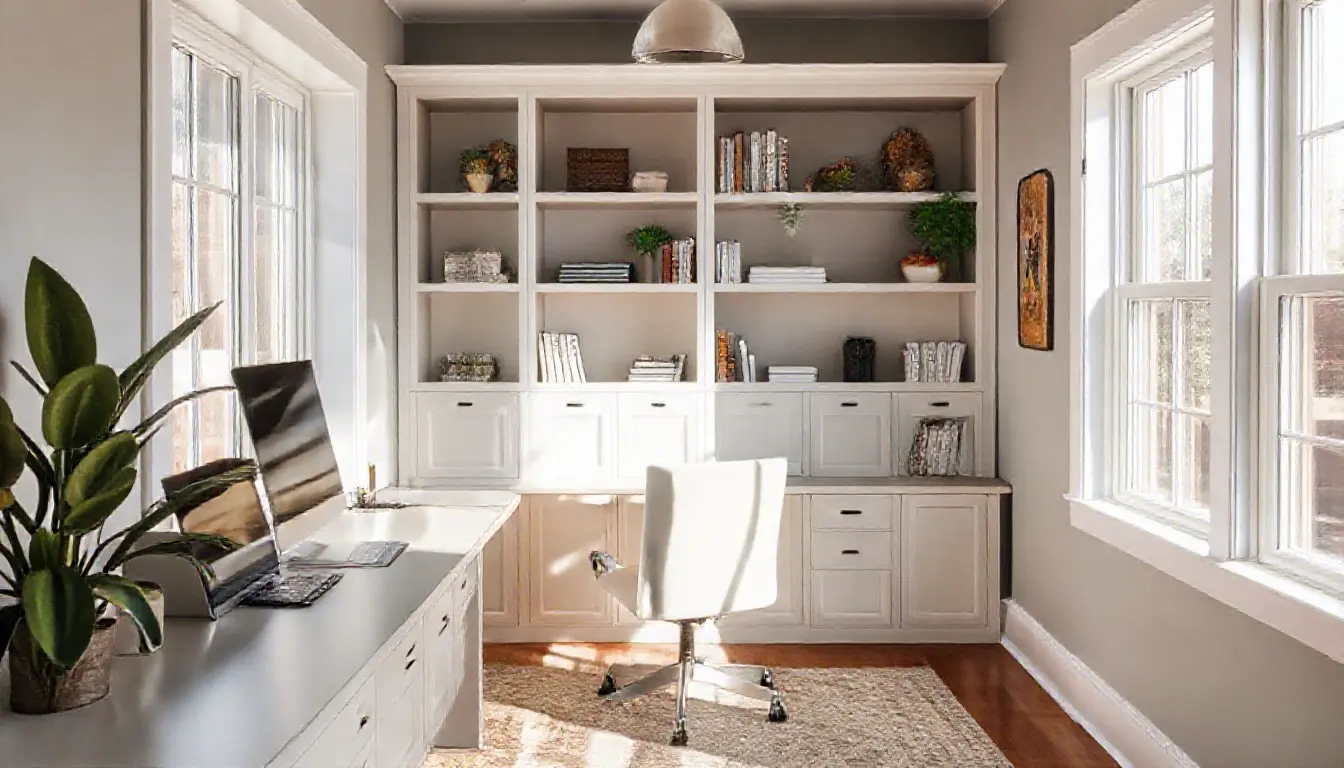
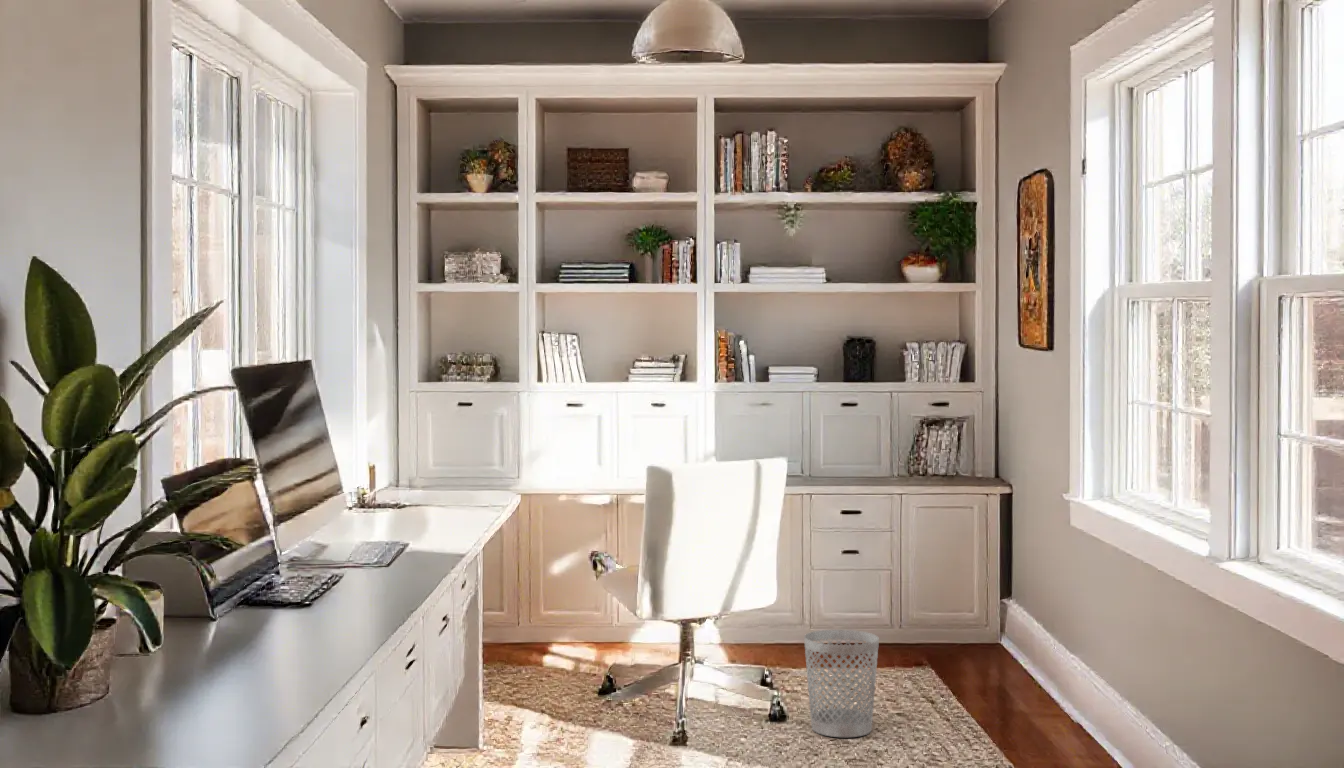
+ wastebasket [803,629,880,738]
